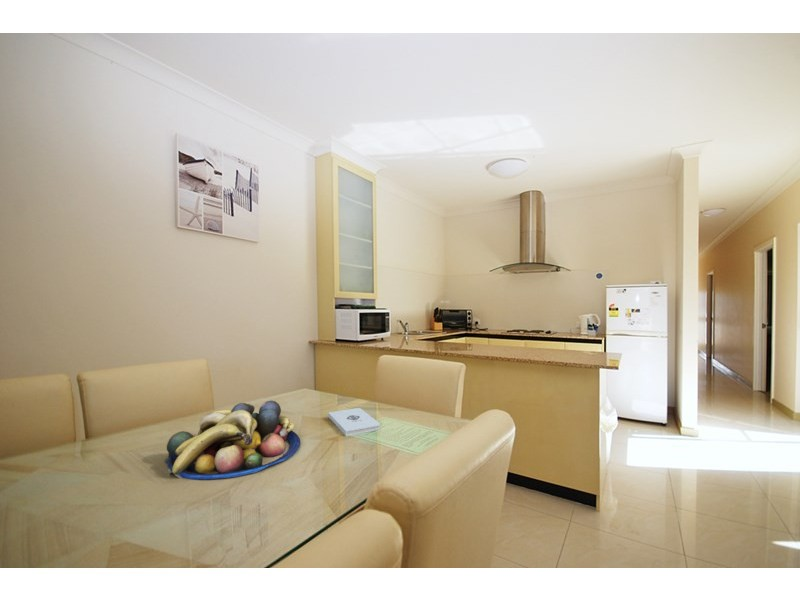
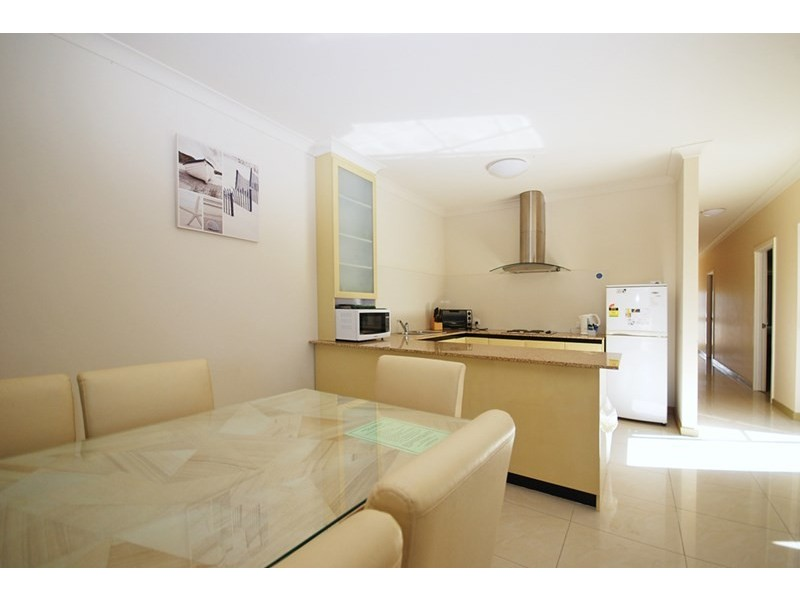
- fruit bowl [164,400,301,481]
- notepad [327,407,381,437]
